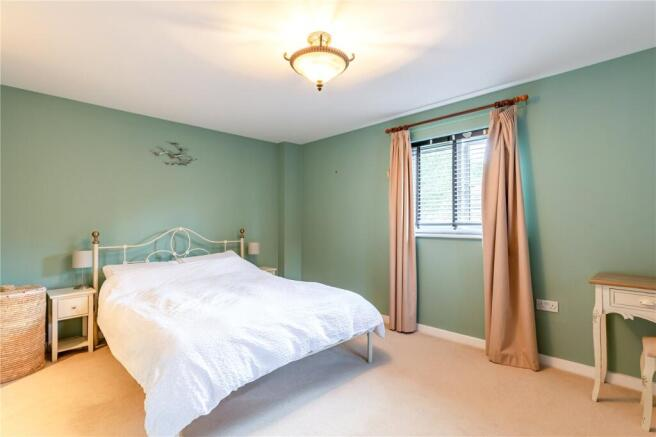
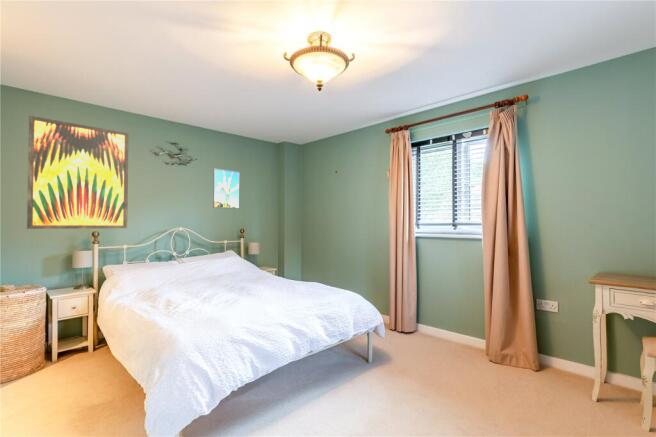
+ wall art [26,115,130,230]
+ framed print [212,167,241,210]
